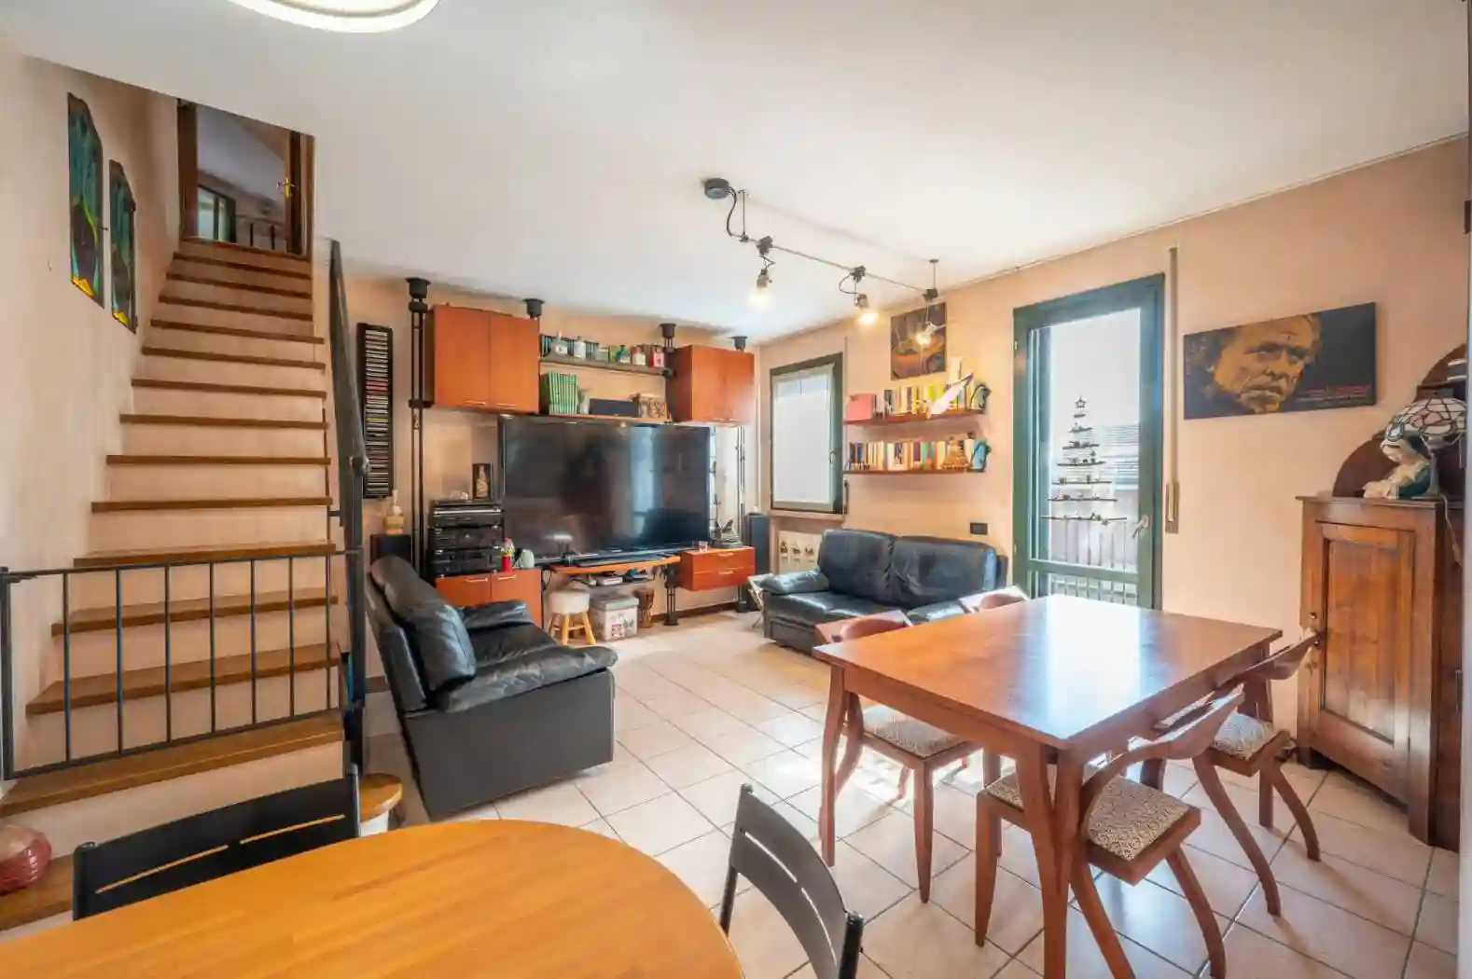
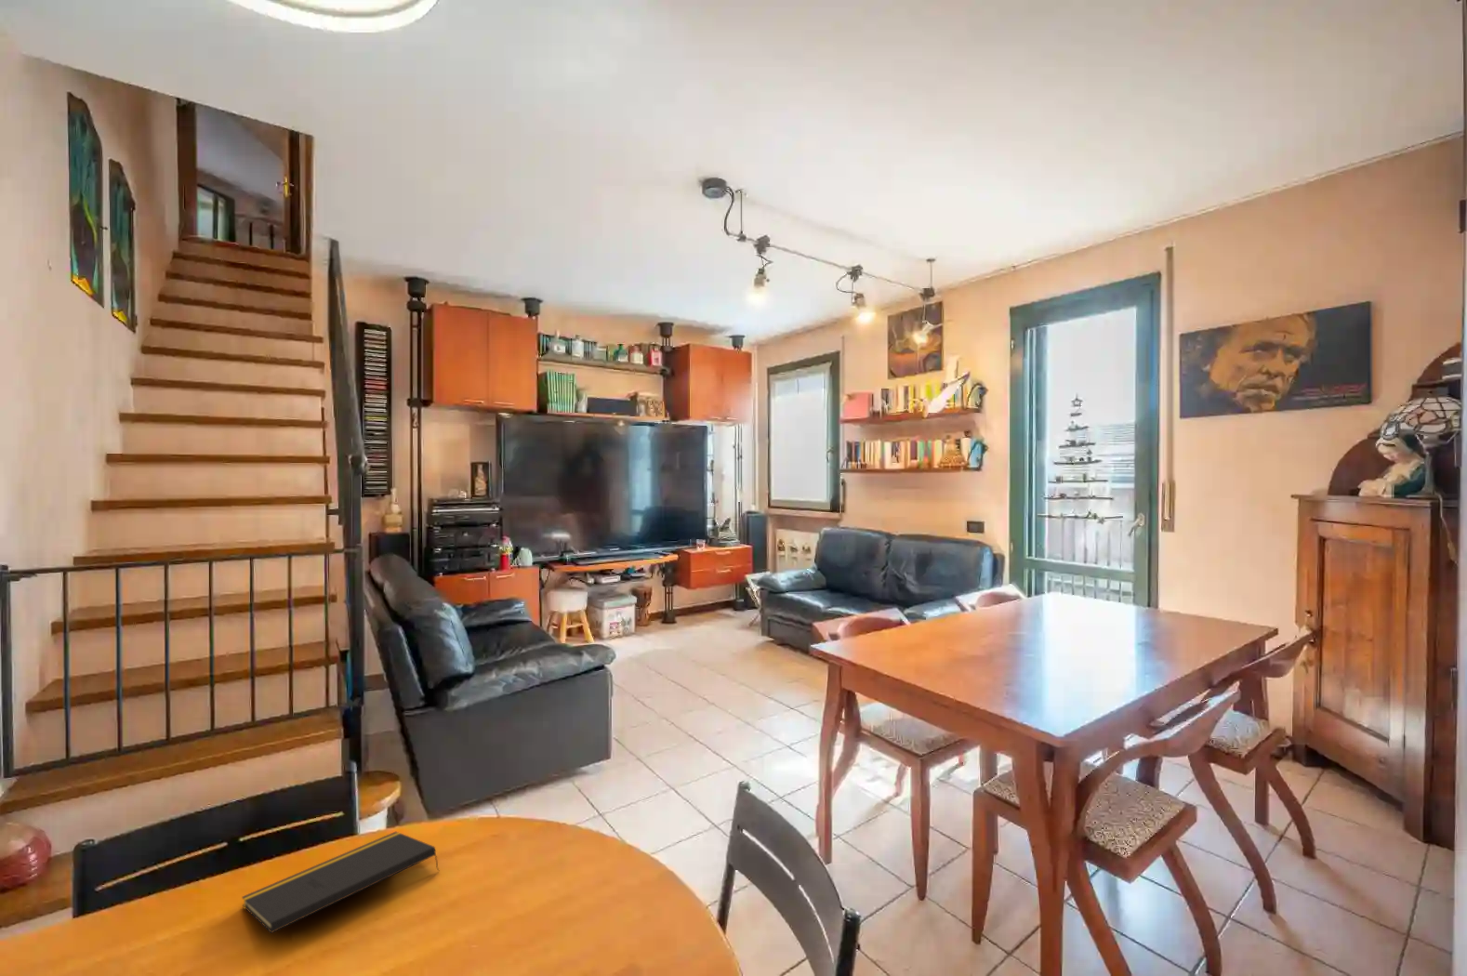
+ notepad [241,831,440,935]
